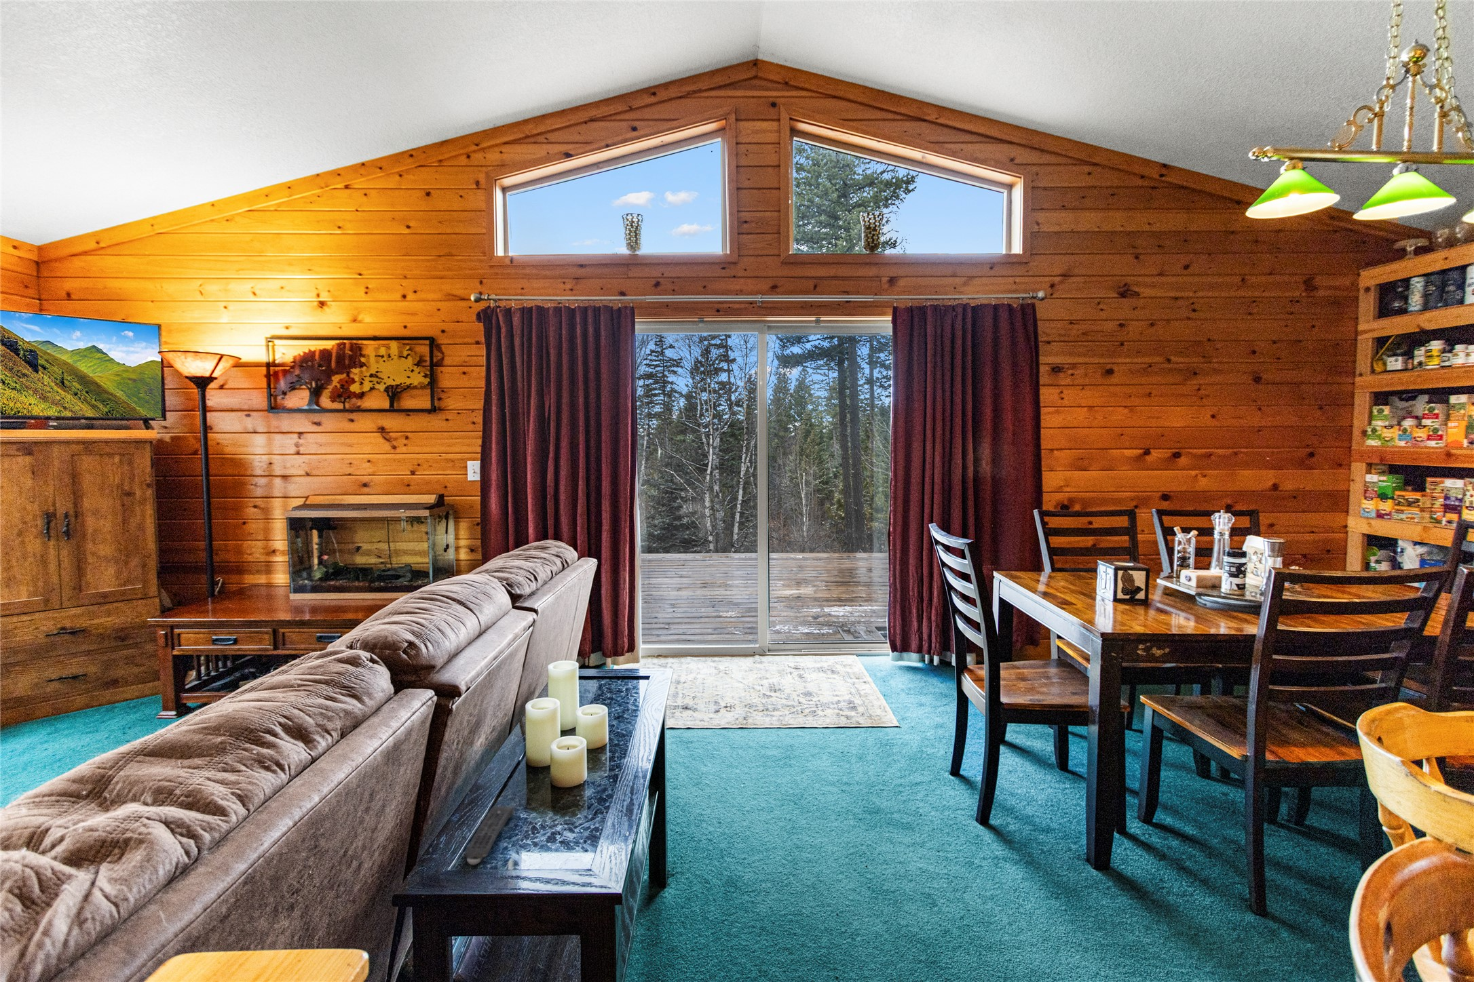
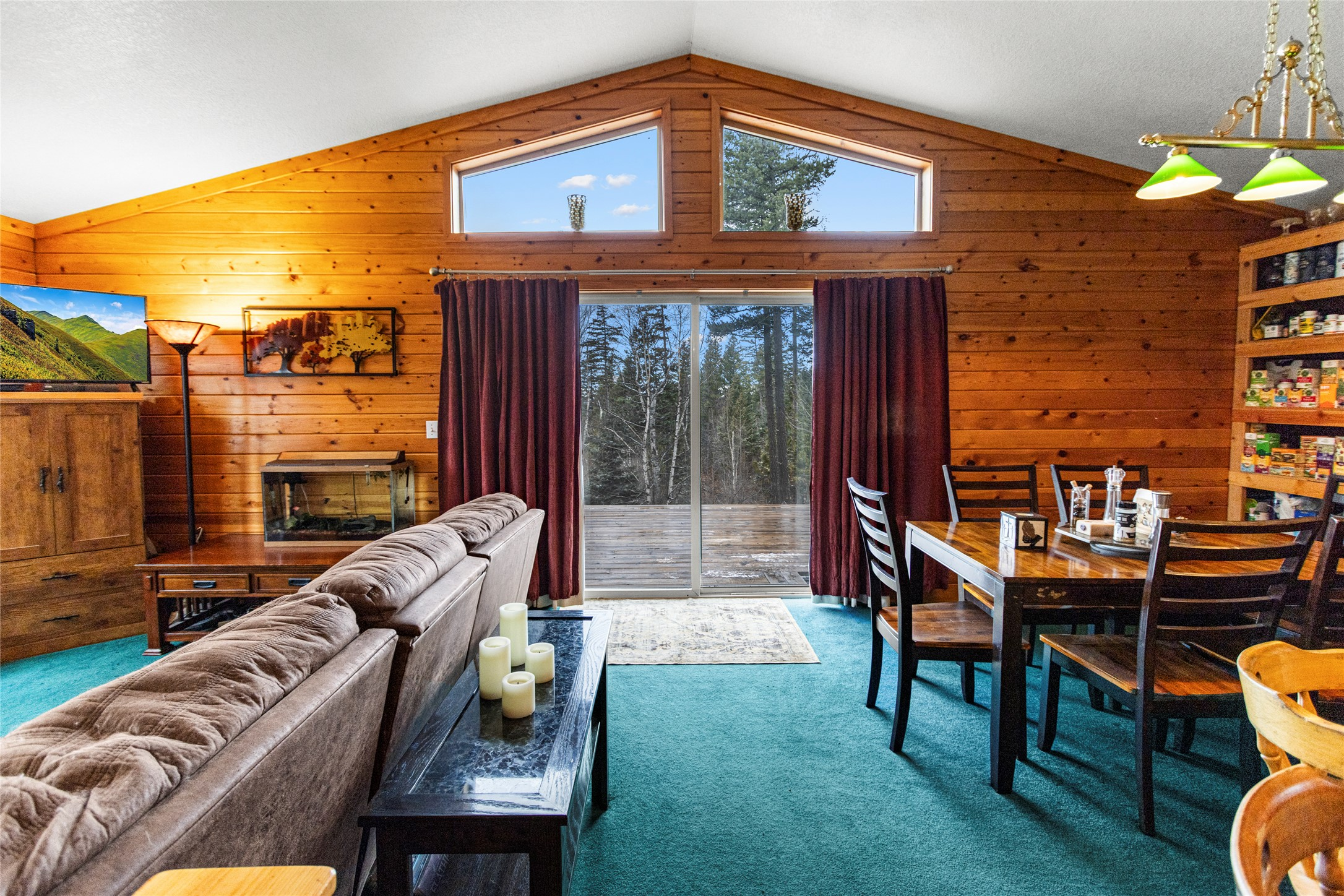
- remote control [463,806,515,866]
